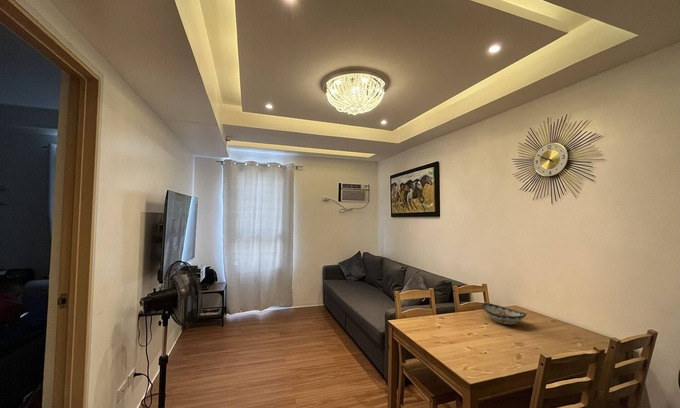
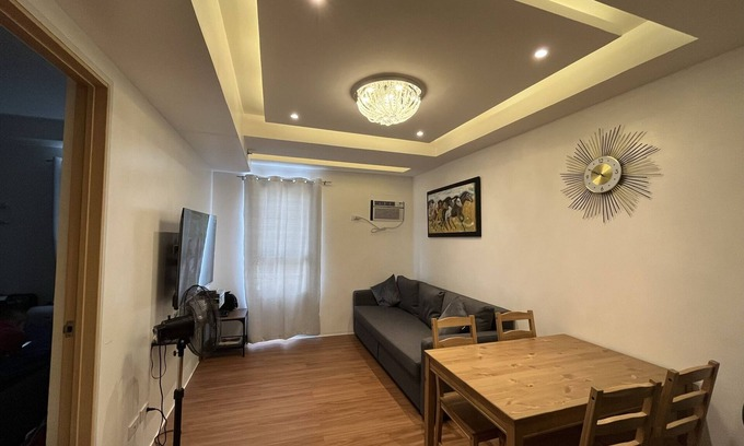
- decorative bowl [481,302,527,326]
